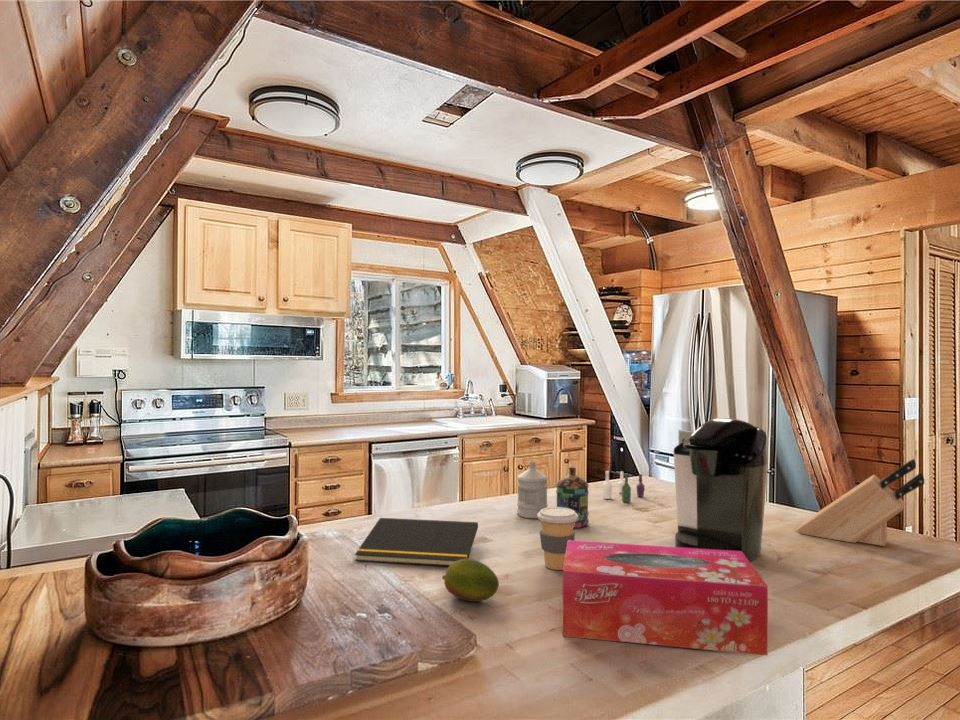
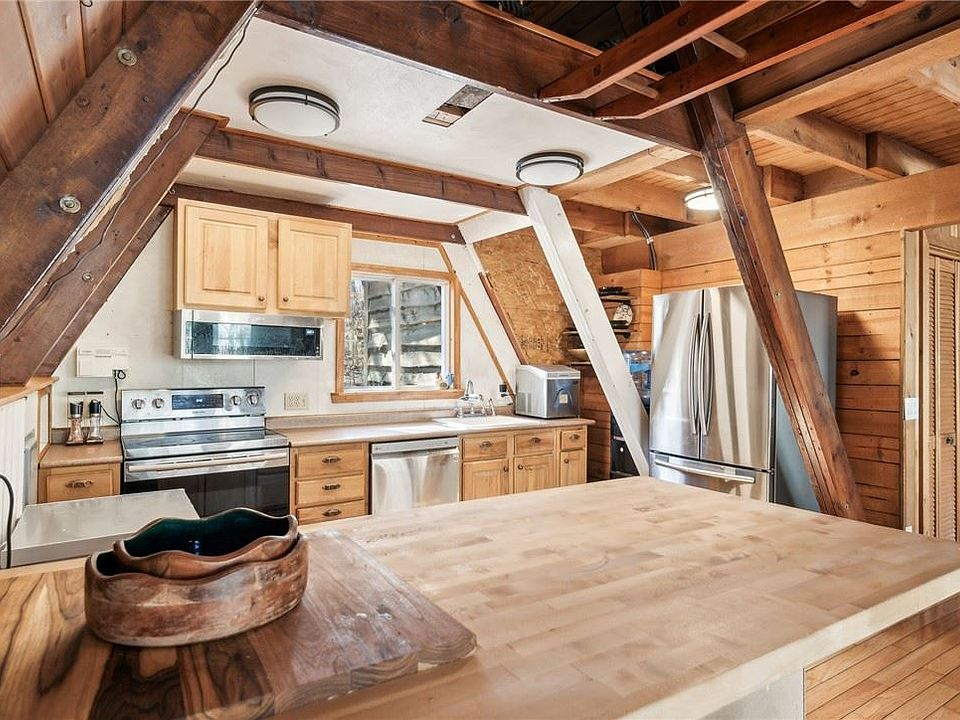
- tissue box [562,540,769,657]
- fruit [442,558,500,603]
- notepad [354,517,479,567]
- knife block [795,458,926,547]
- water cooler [516,460,646,528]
- coffee maker [673,417,769,562]
- coffee cup [537,506,578,571]
